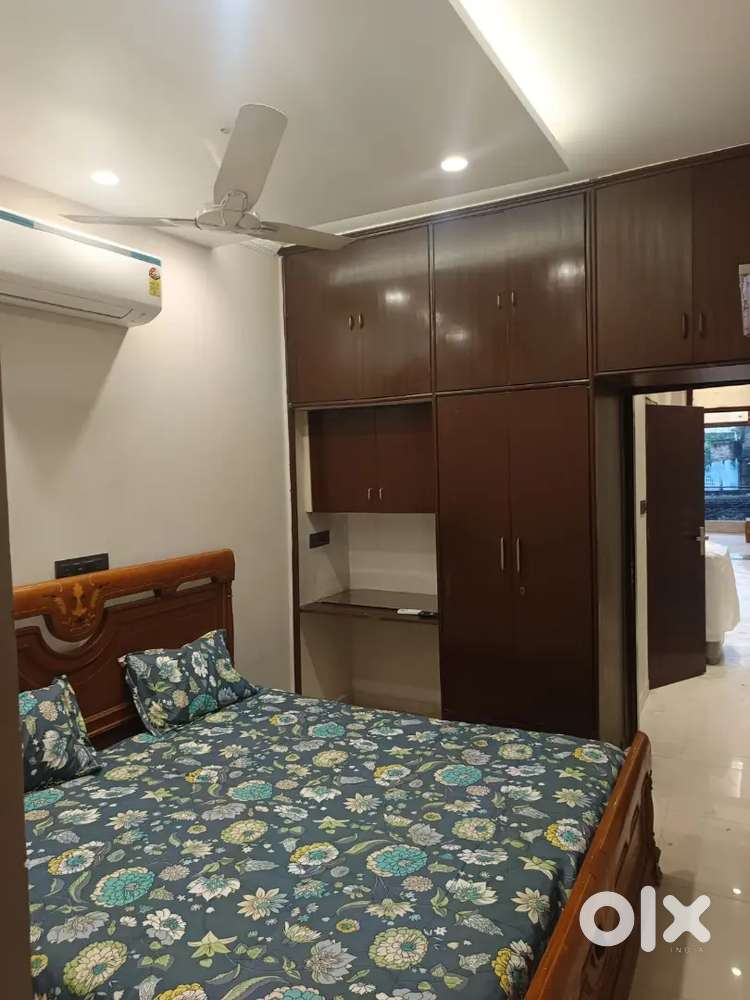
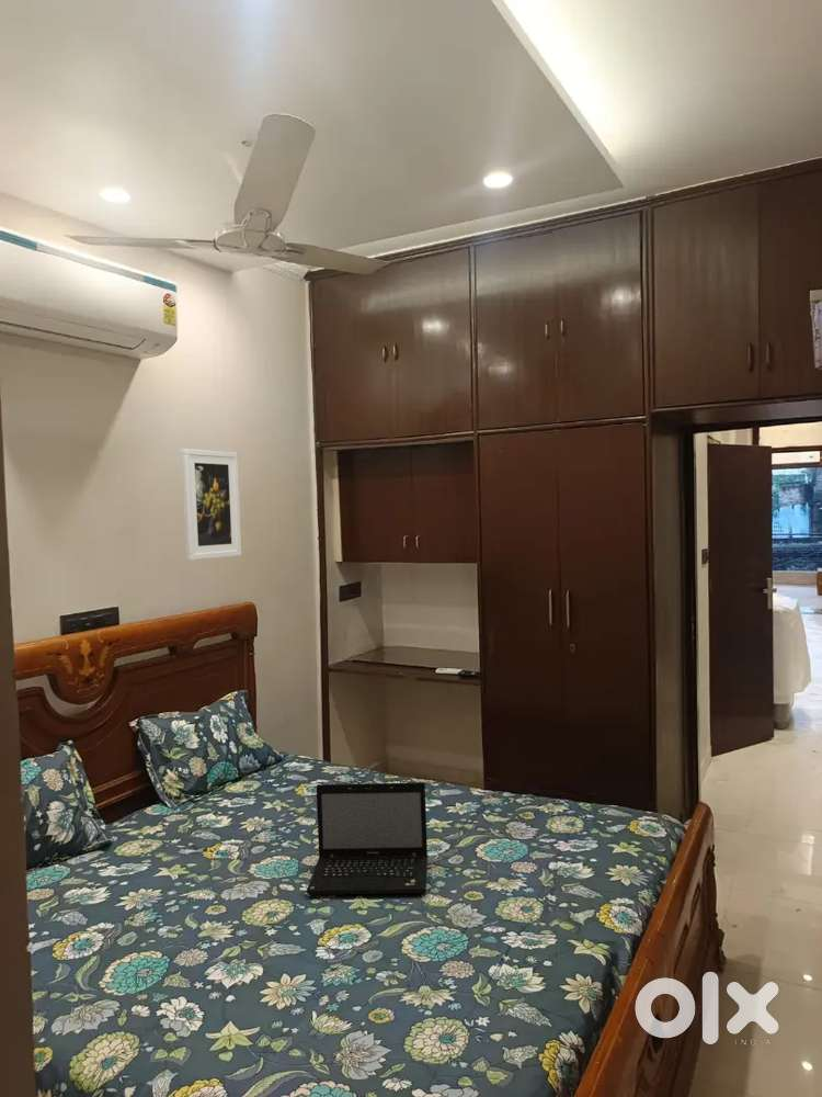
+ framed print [180,448,242,562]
+ laptop [306,781,429,896]
